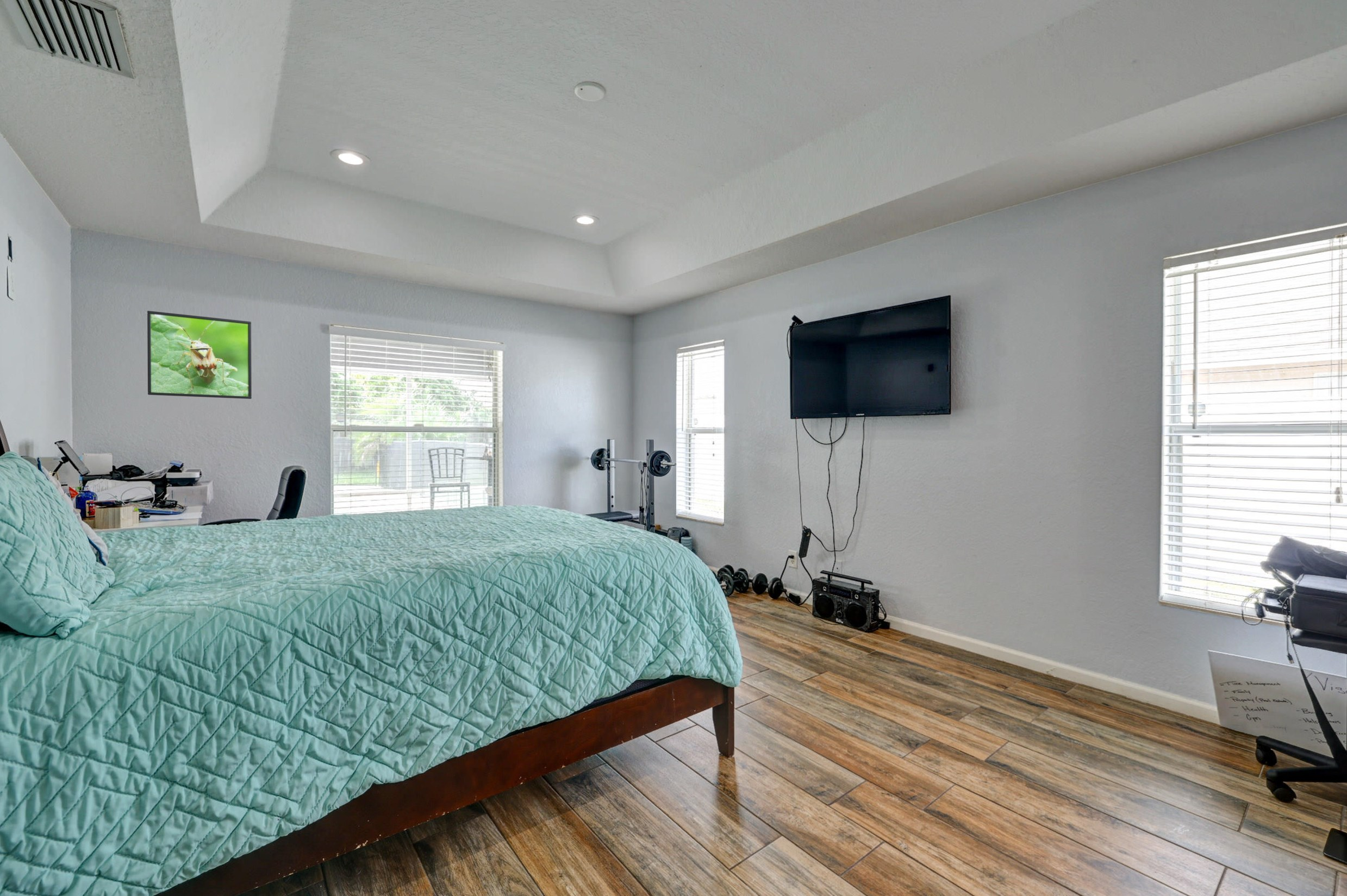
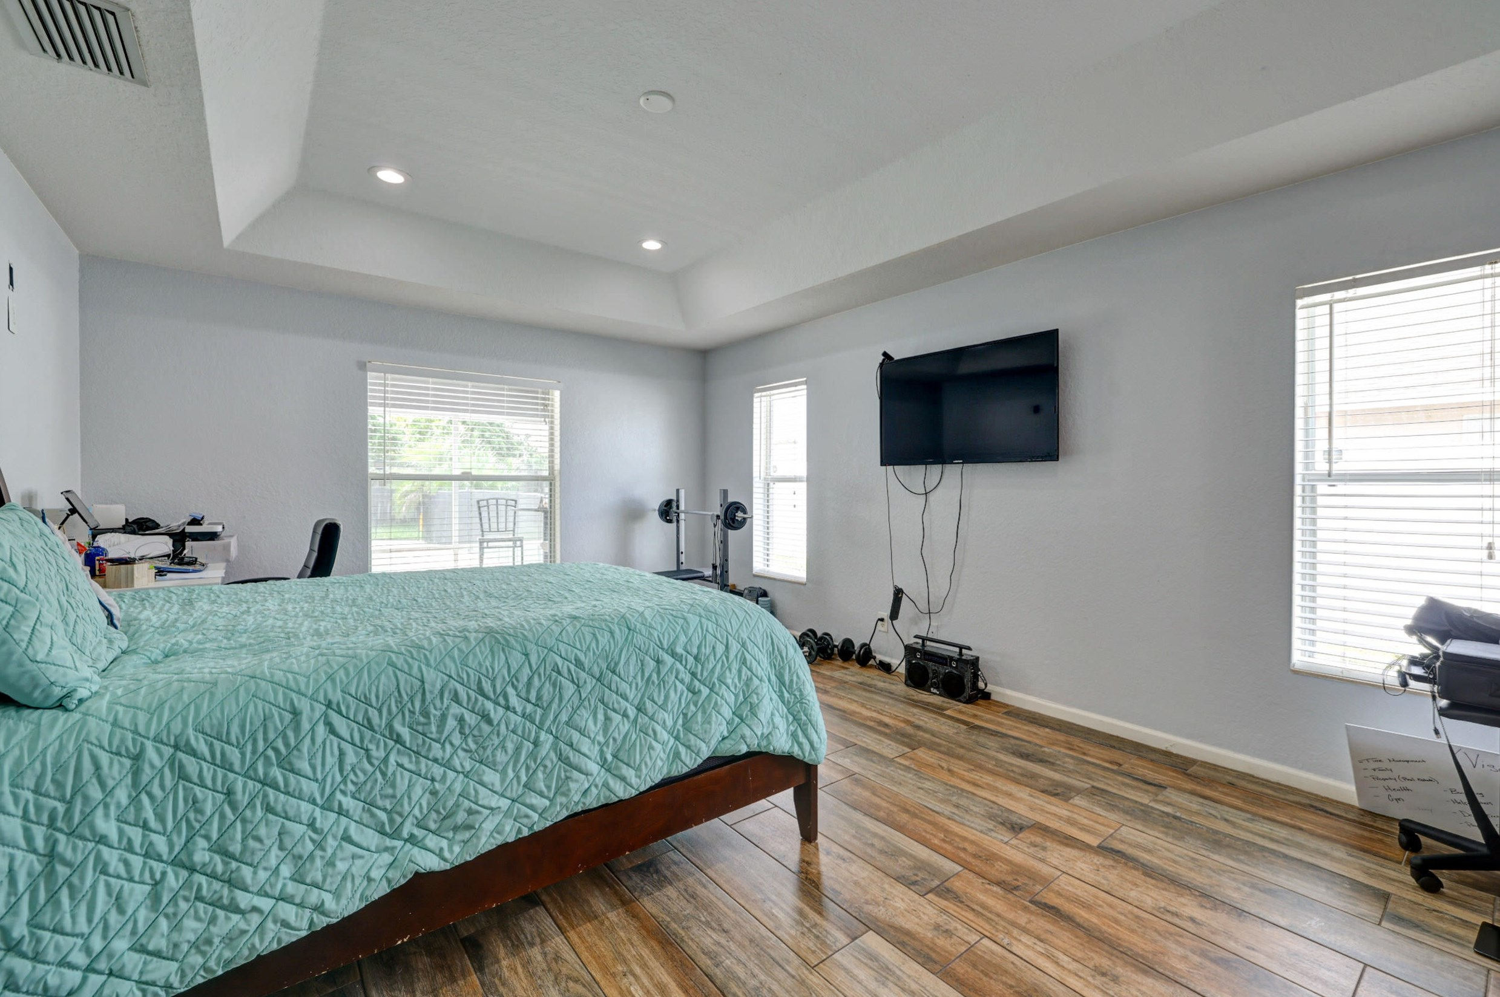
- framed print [147,310,252,399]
